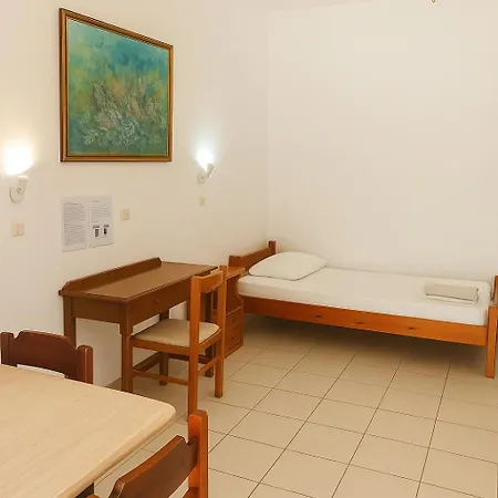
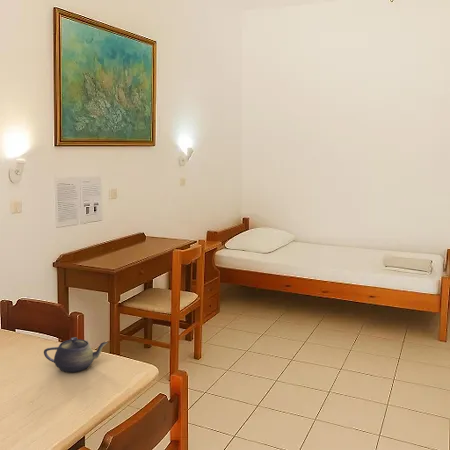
+ teapot [43,336,109,373]
